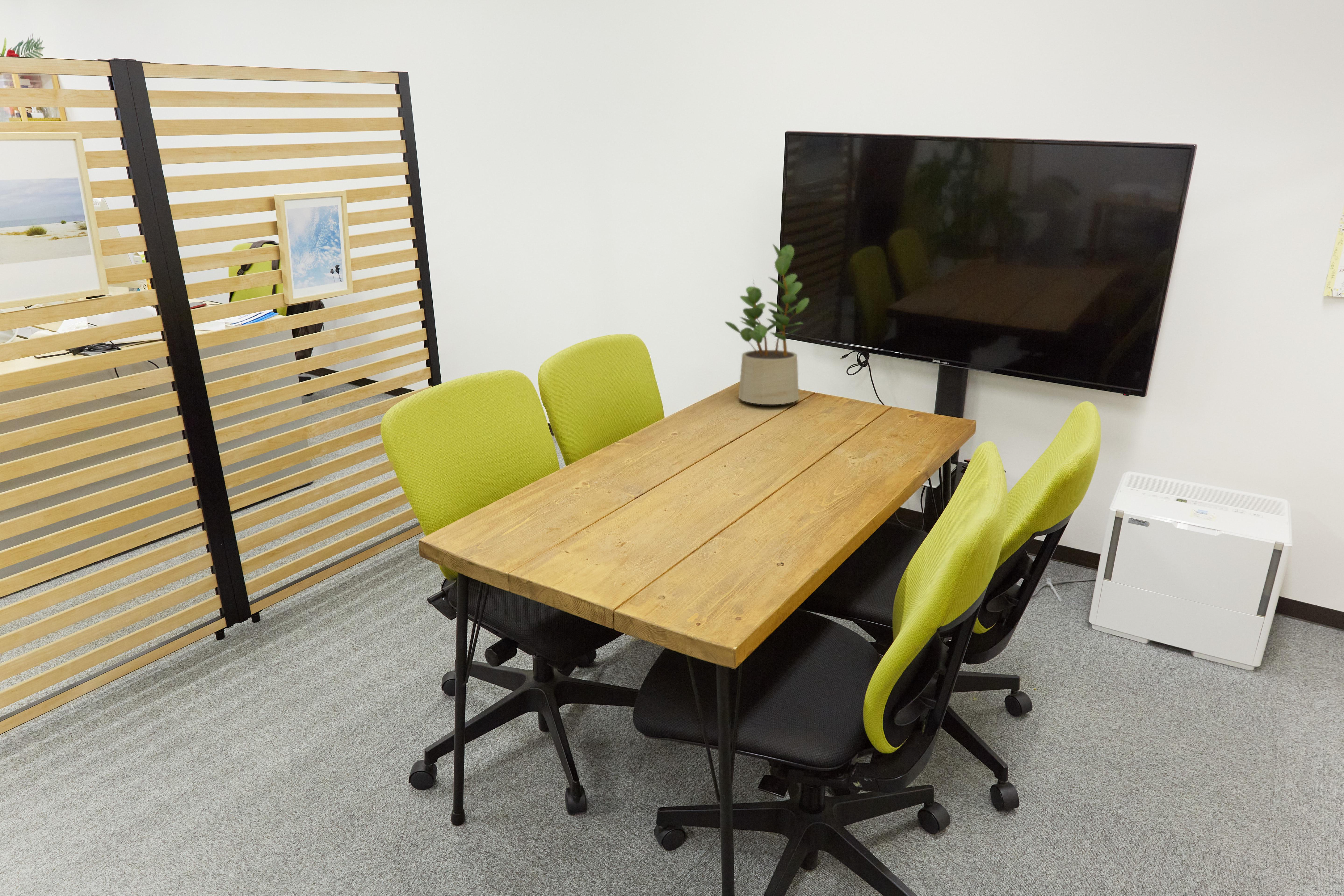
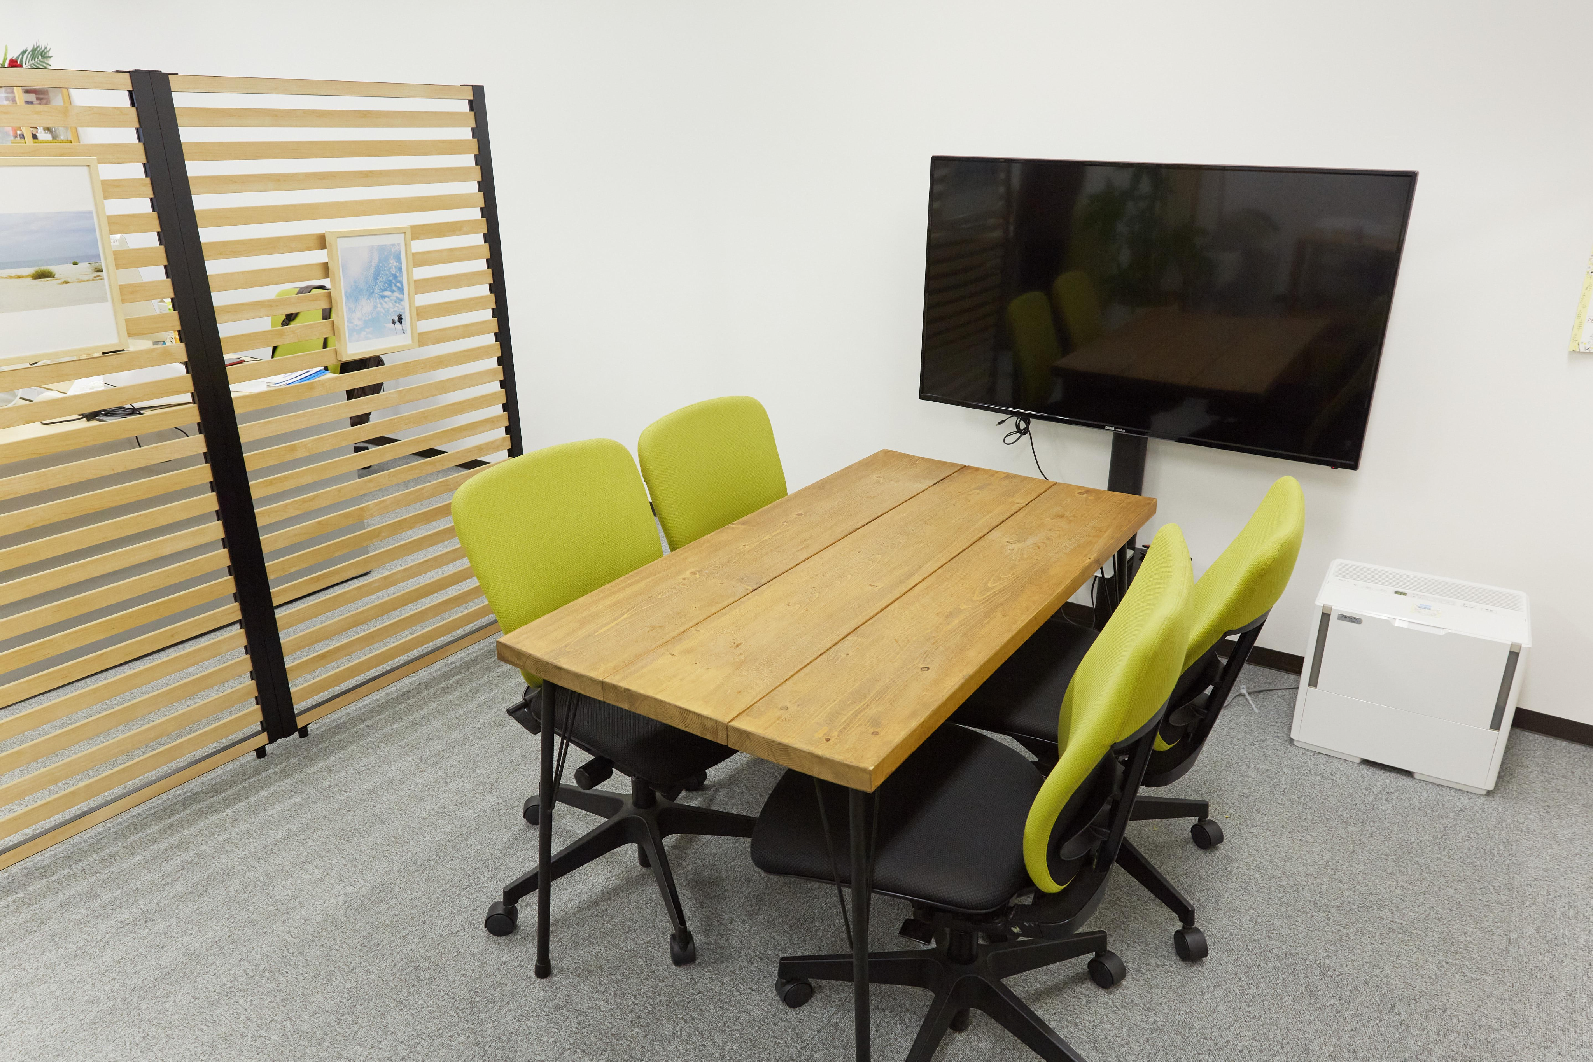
- potted plant [724,244,809,405]
